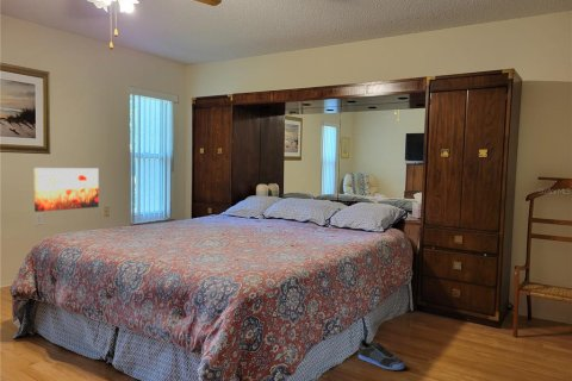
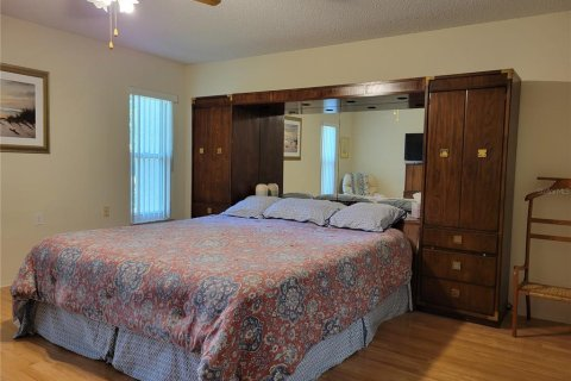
- sneaker [358,338,405,371]
- wall art [33,167,100,213]
